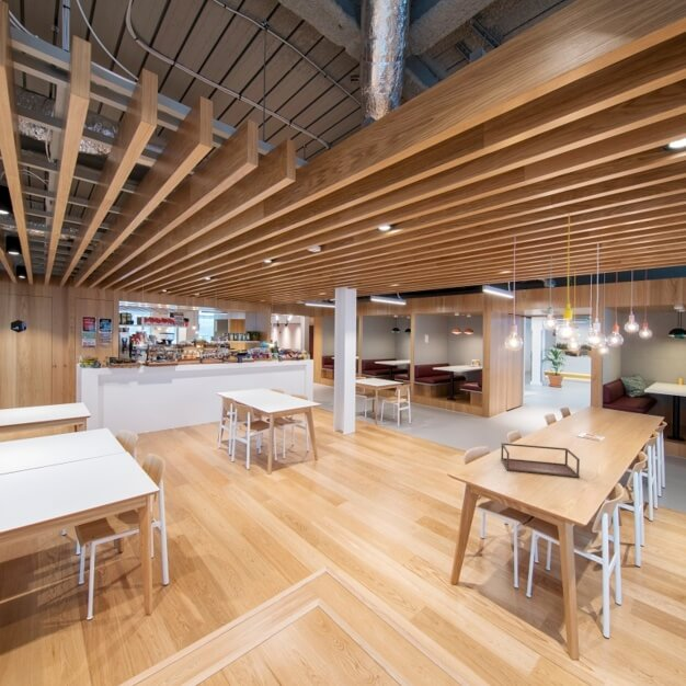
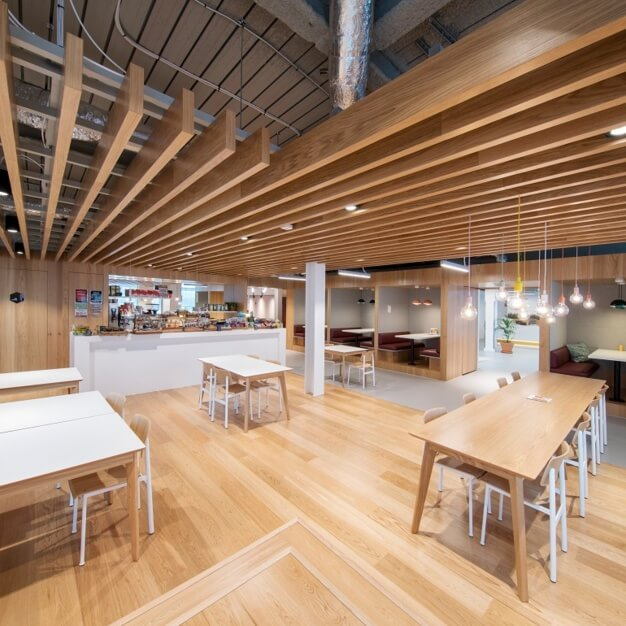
- tray [500,442,581,479]
